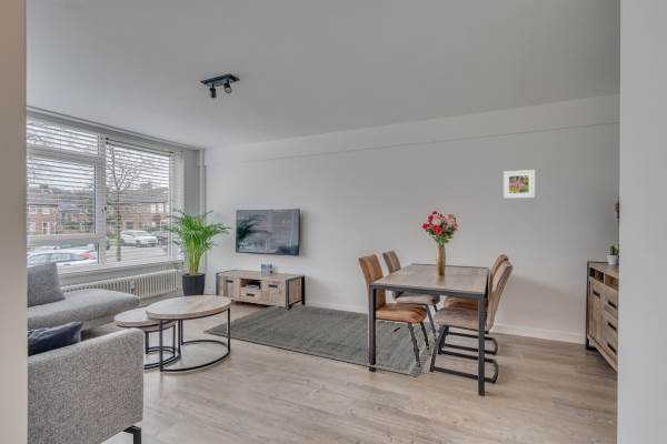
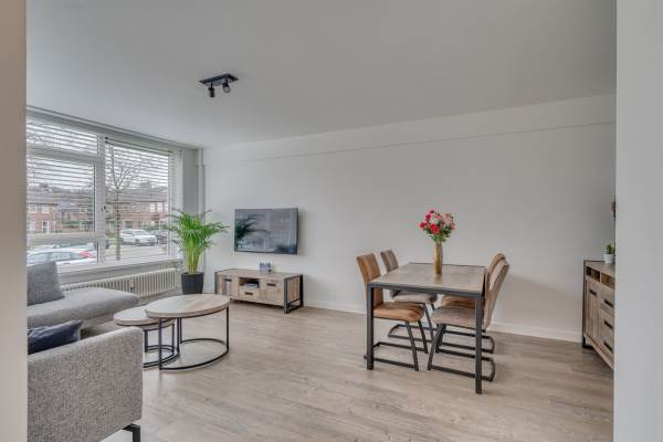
- rug [202,304,440,379]
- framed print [502,169,536,200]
